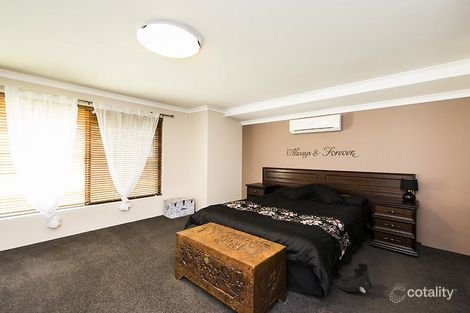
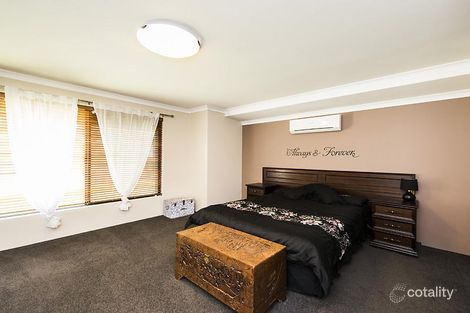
- boots [336,262,373,296]
